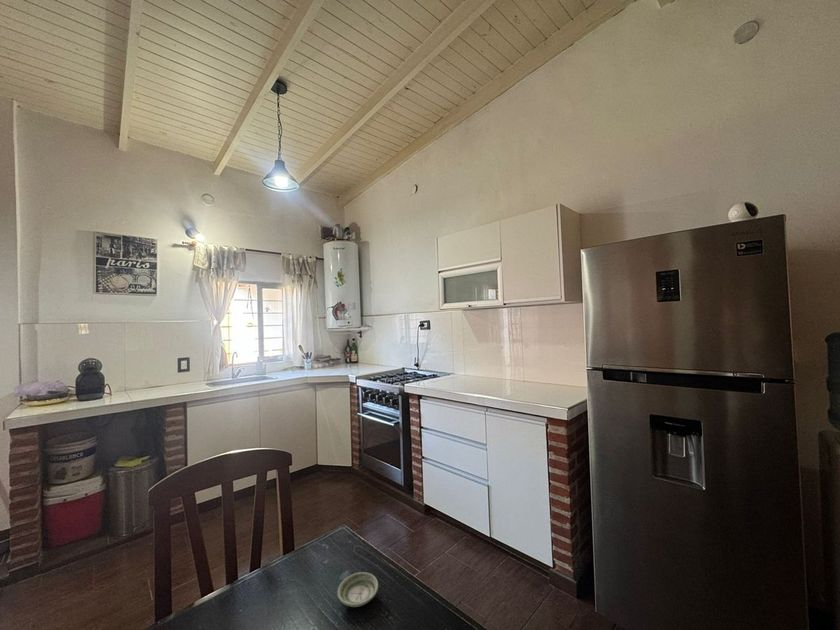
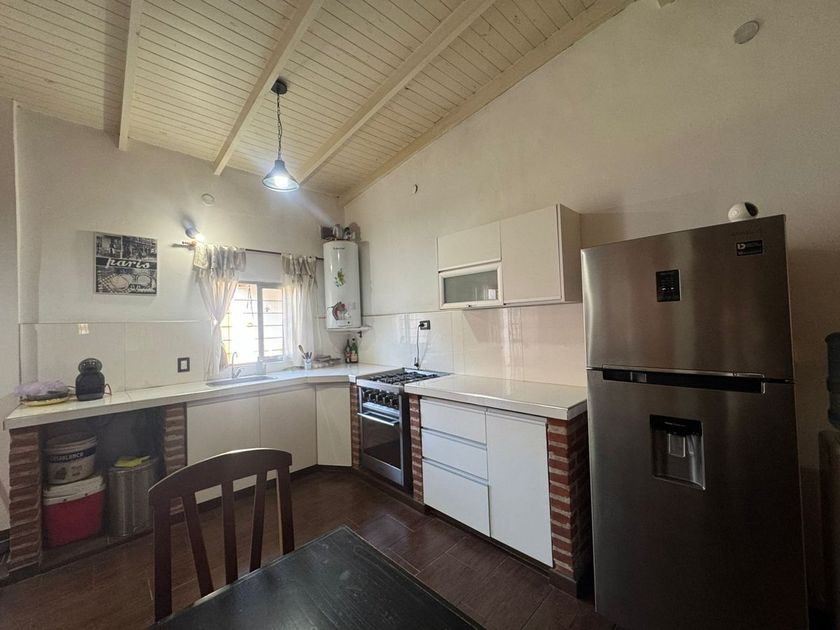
- saucer [337,571,379,608]
